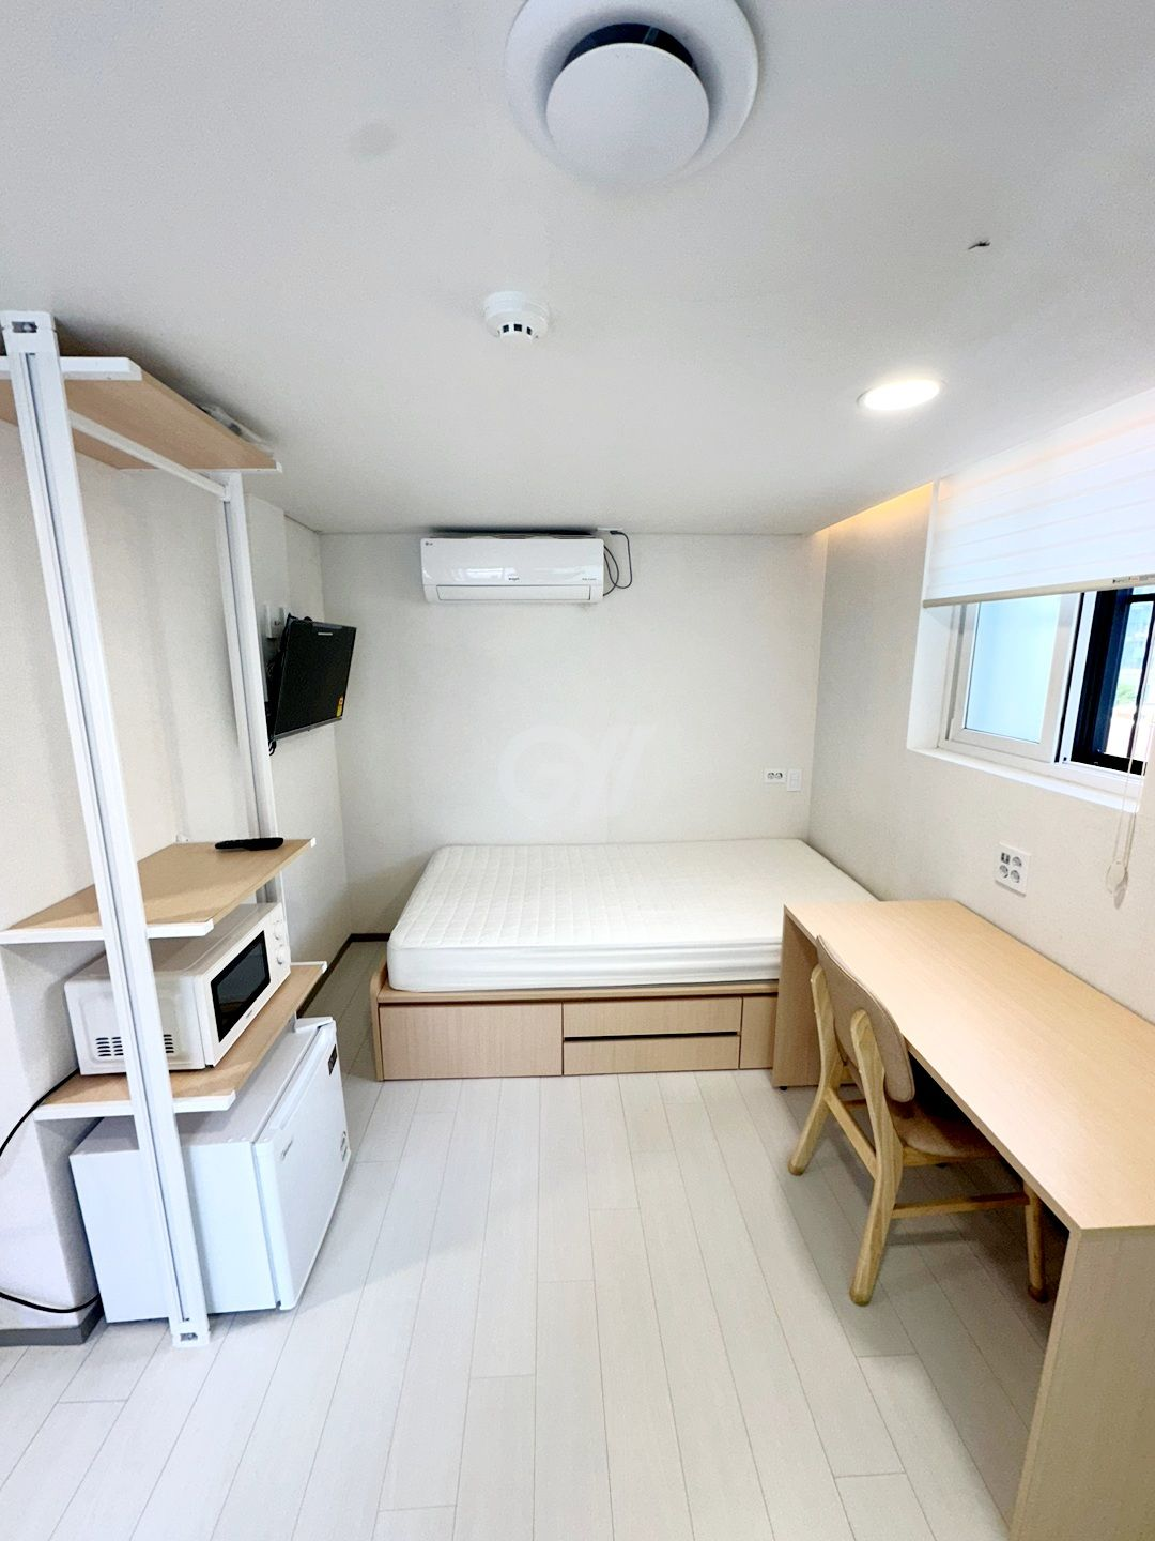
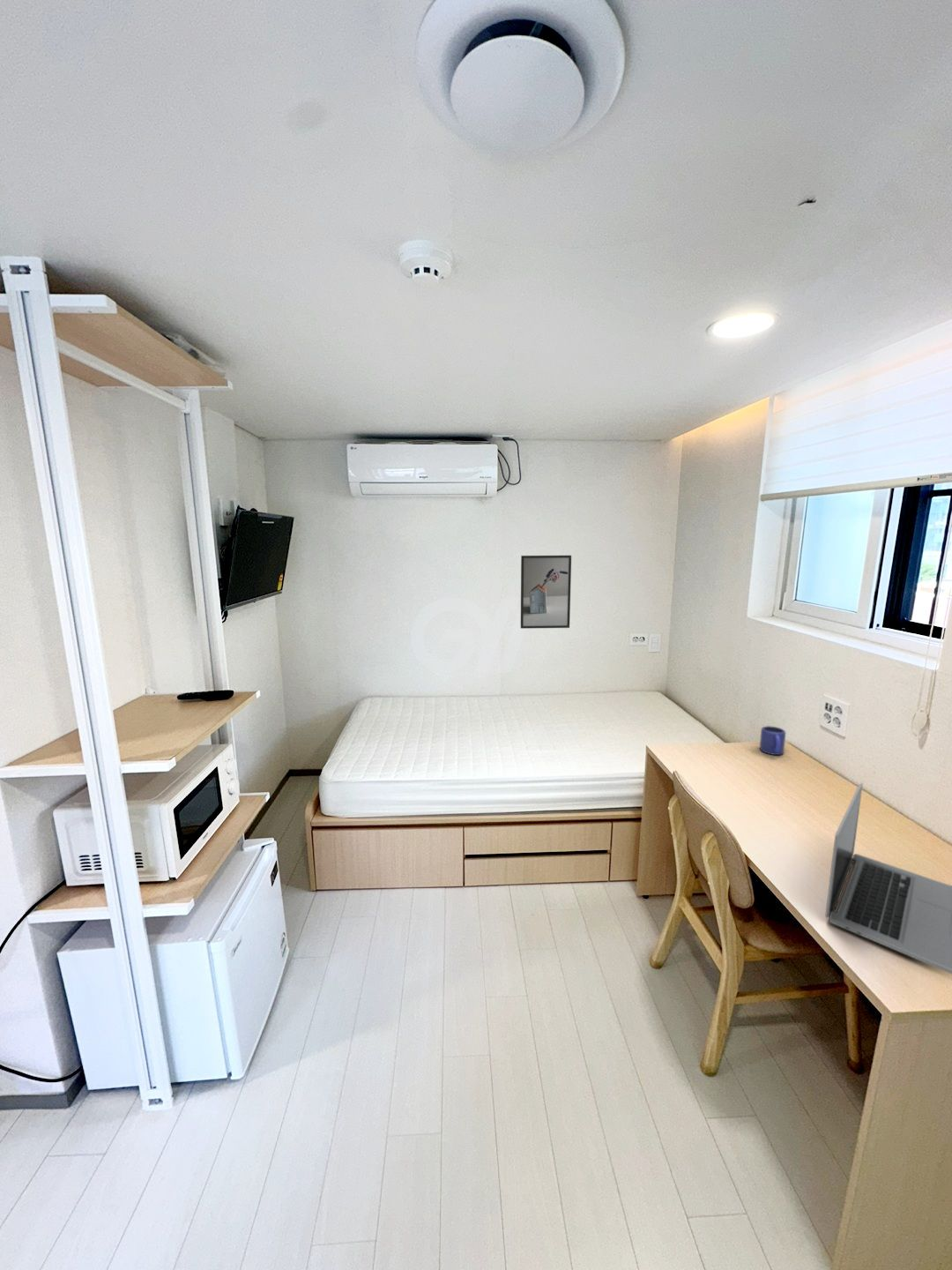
+ laptop [824,781,952,975]
+ mug [759,725,786,756]
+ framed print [520,555,572,630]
